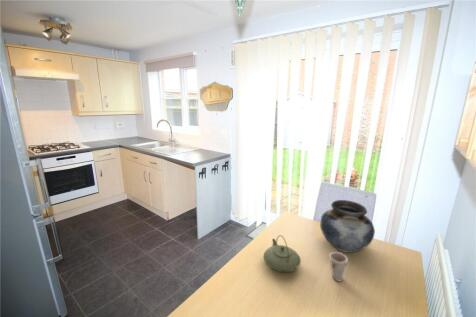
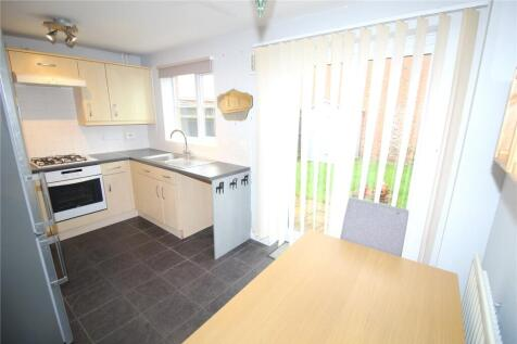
- vase [319,199,376,254]
- cup [328,251,349,282]
- teapot [263,234,302,273]
